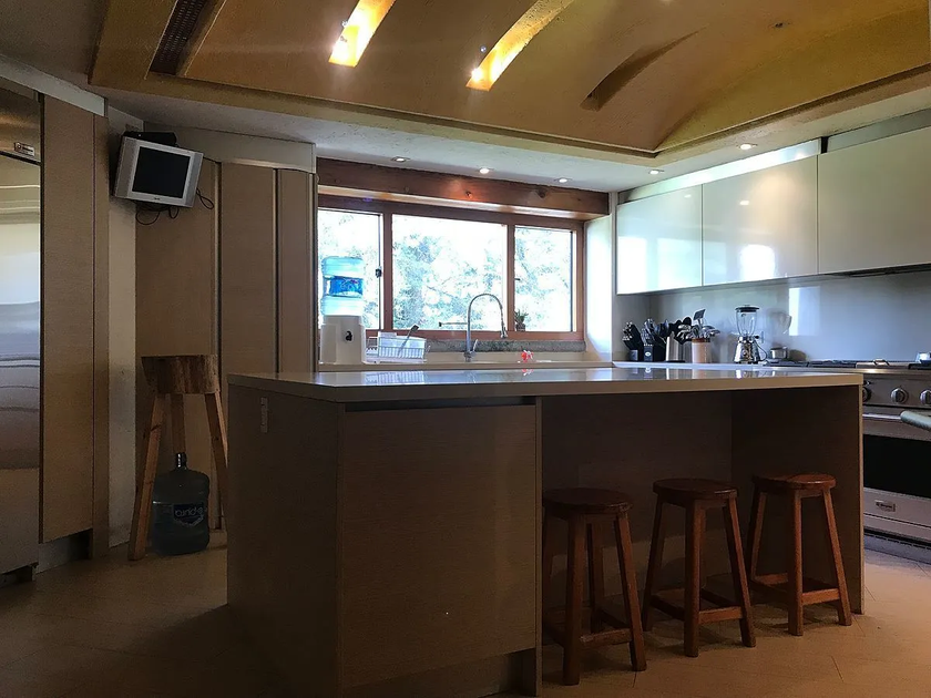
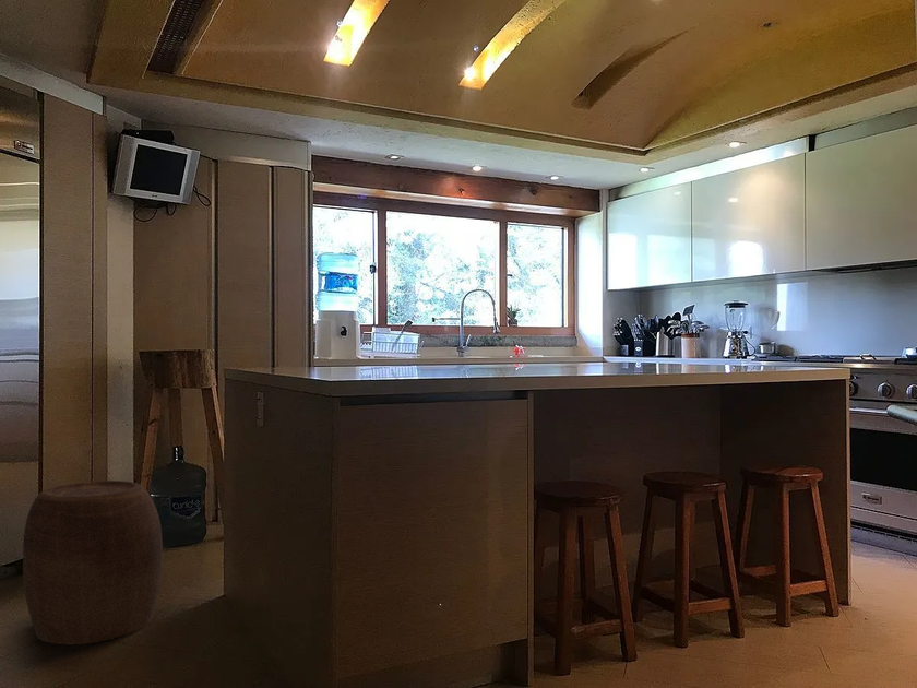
+ stool [22,479,164,645]
